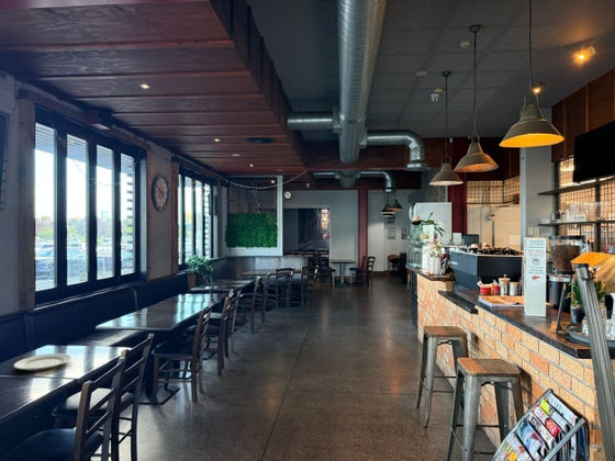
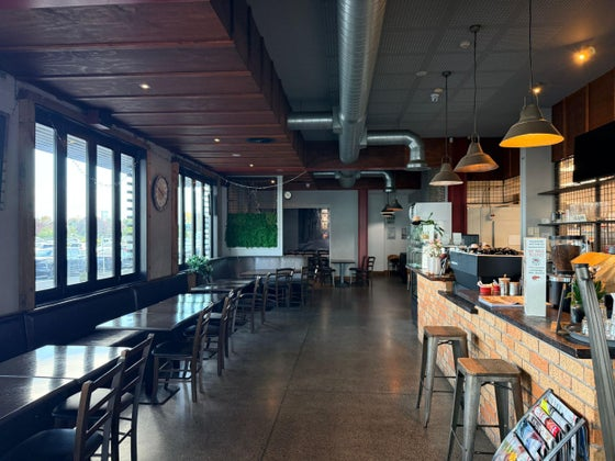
- chinaware [13,352,72,372]
